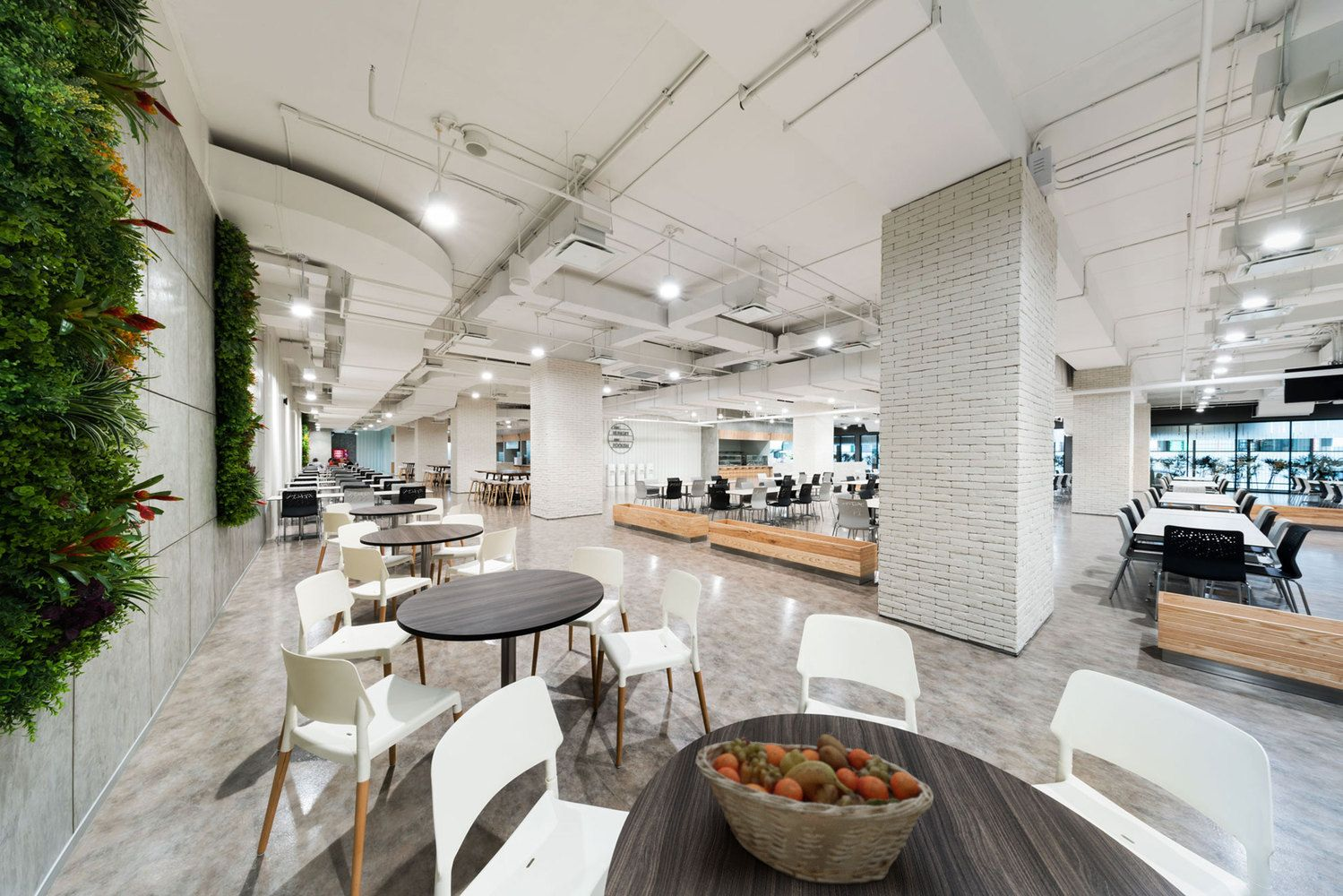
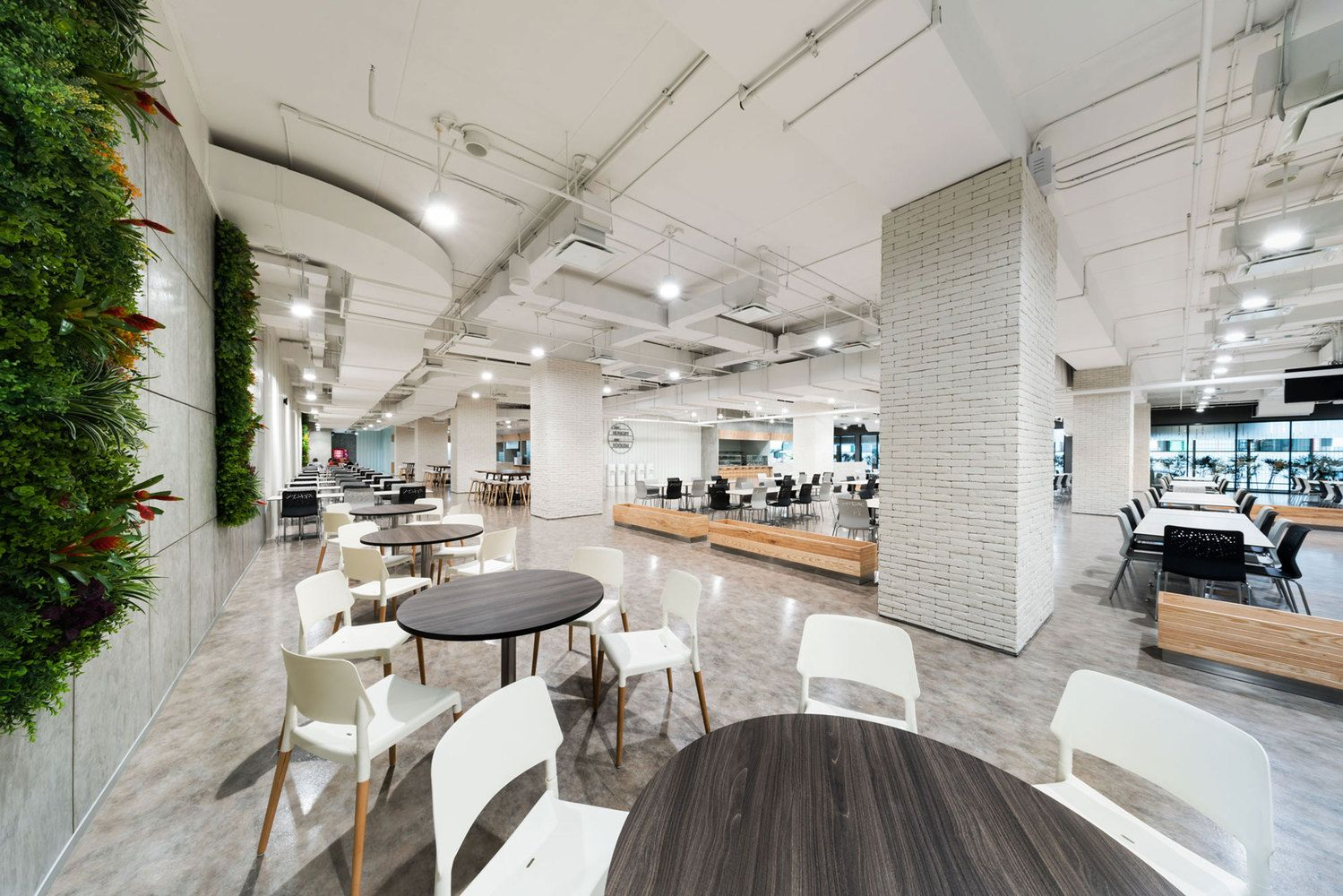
- fruit basket [694,733,934,887]
